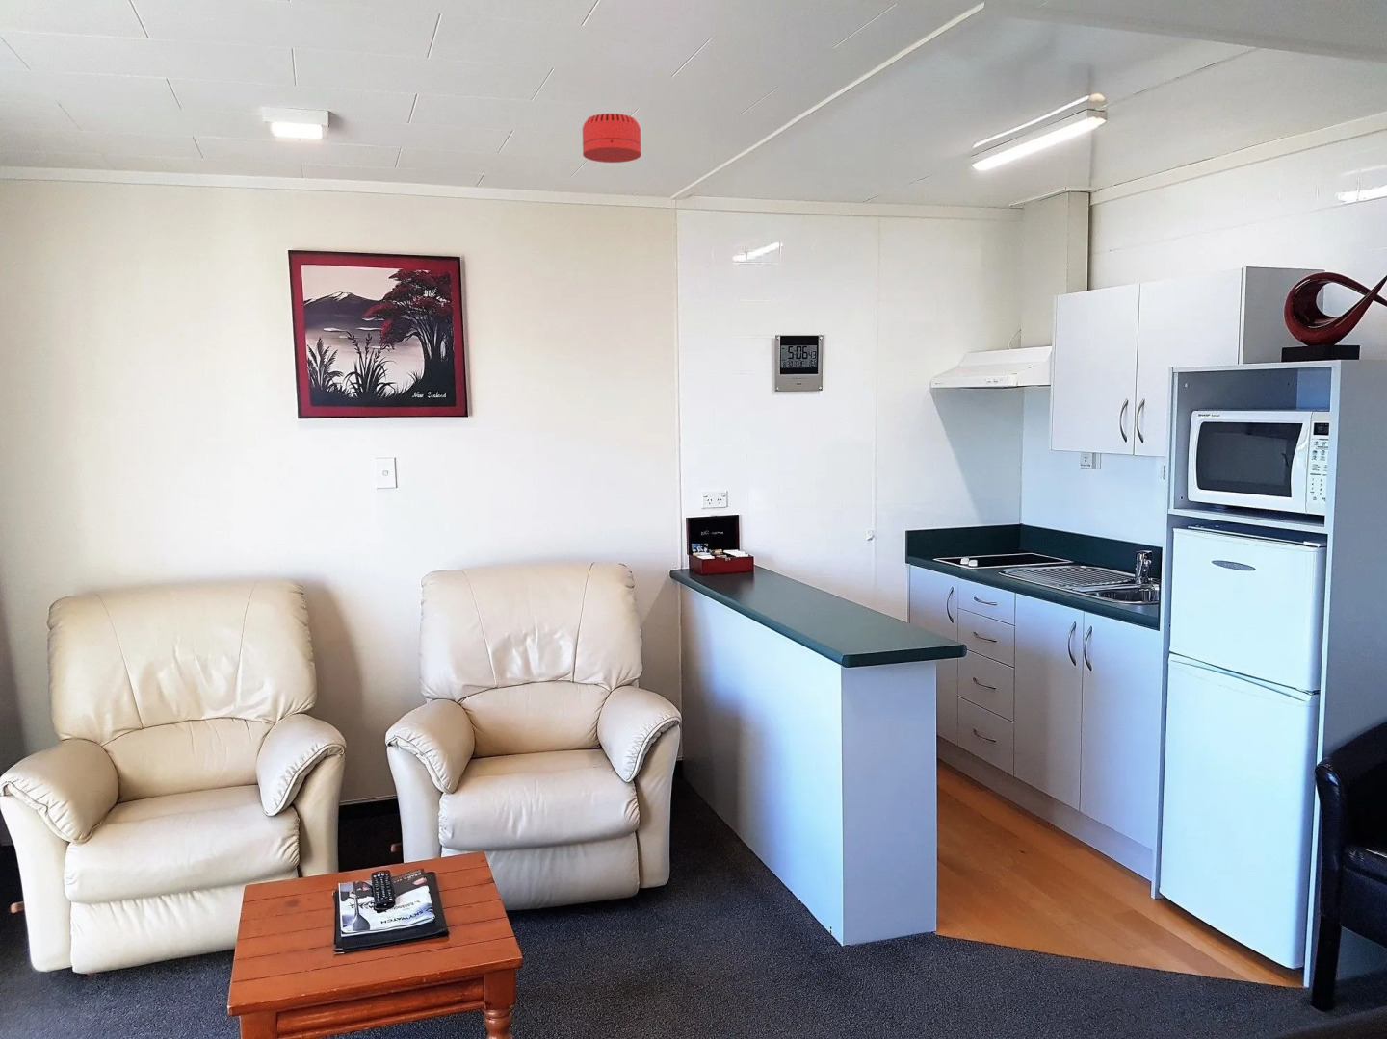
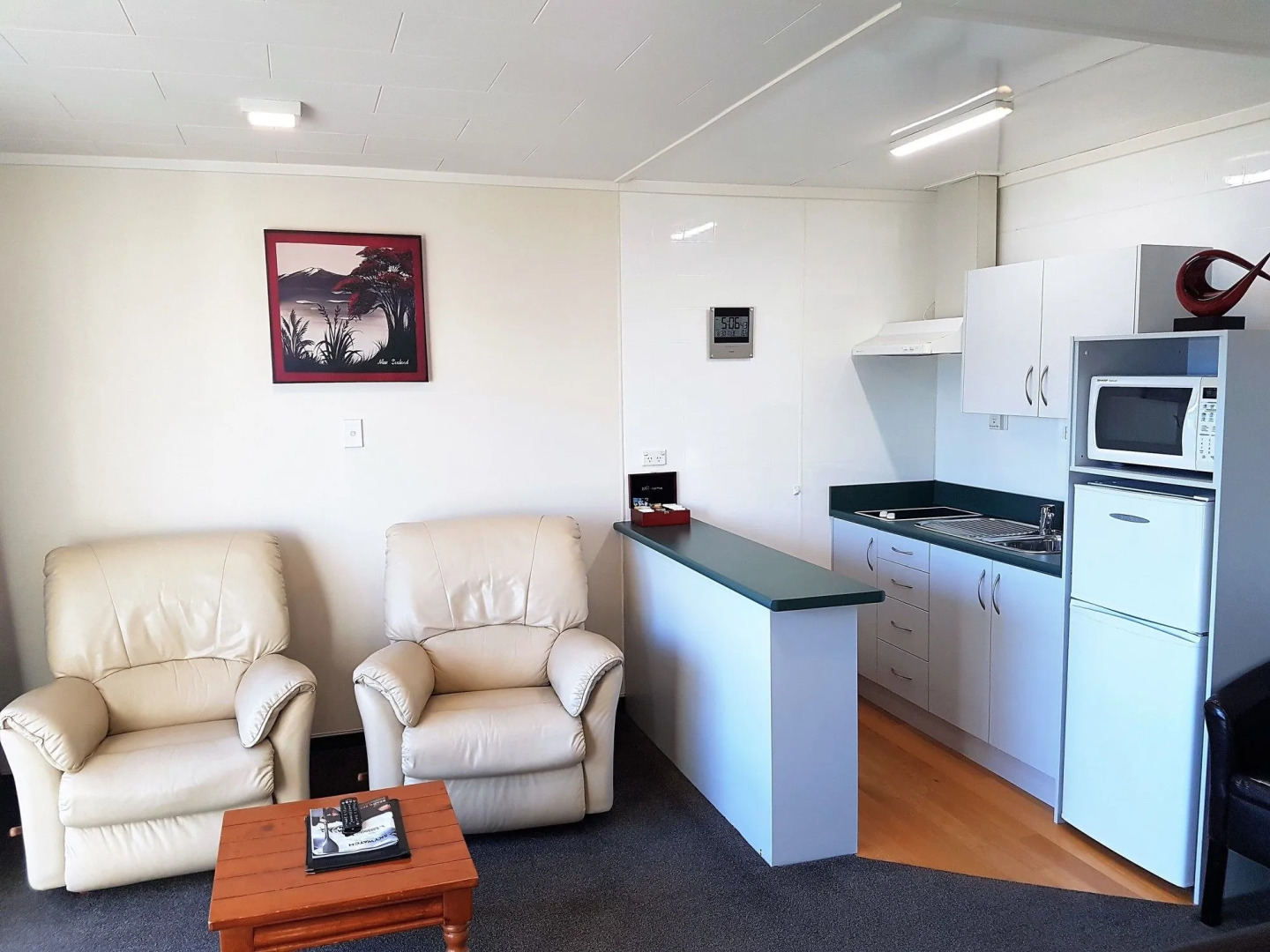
- smoke detector [582,112,642,164]
